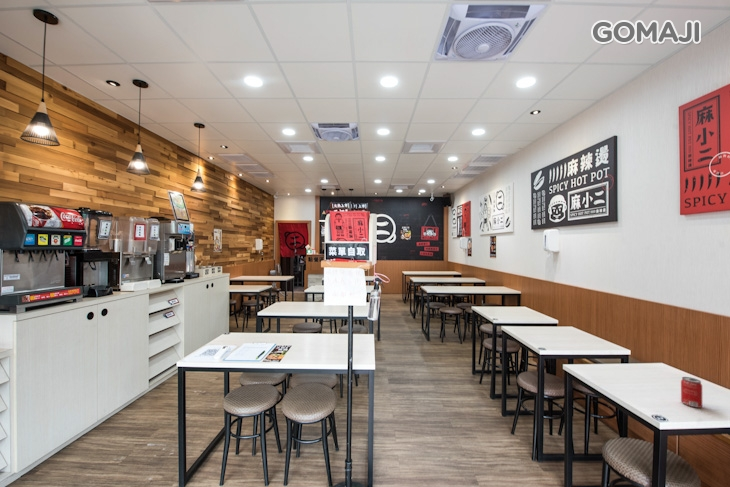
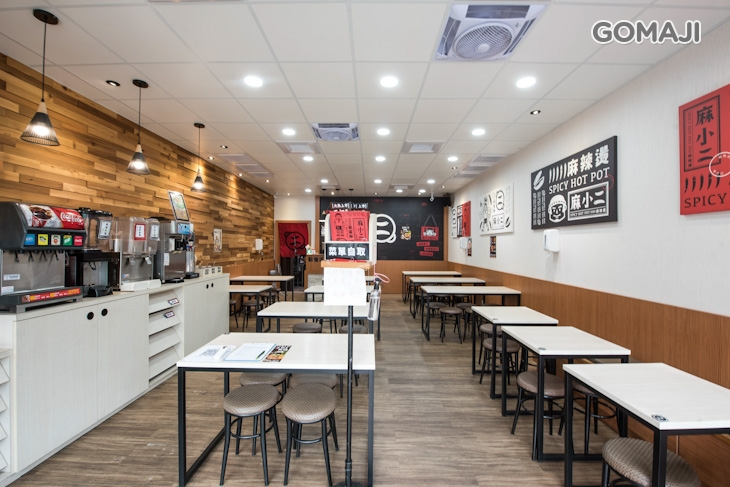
- beverage can [680,376,703,409]
